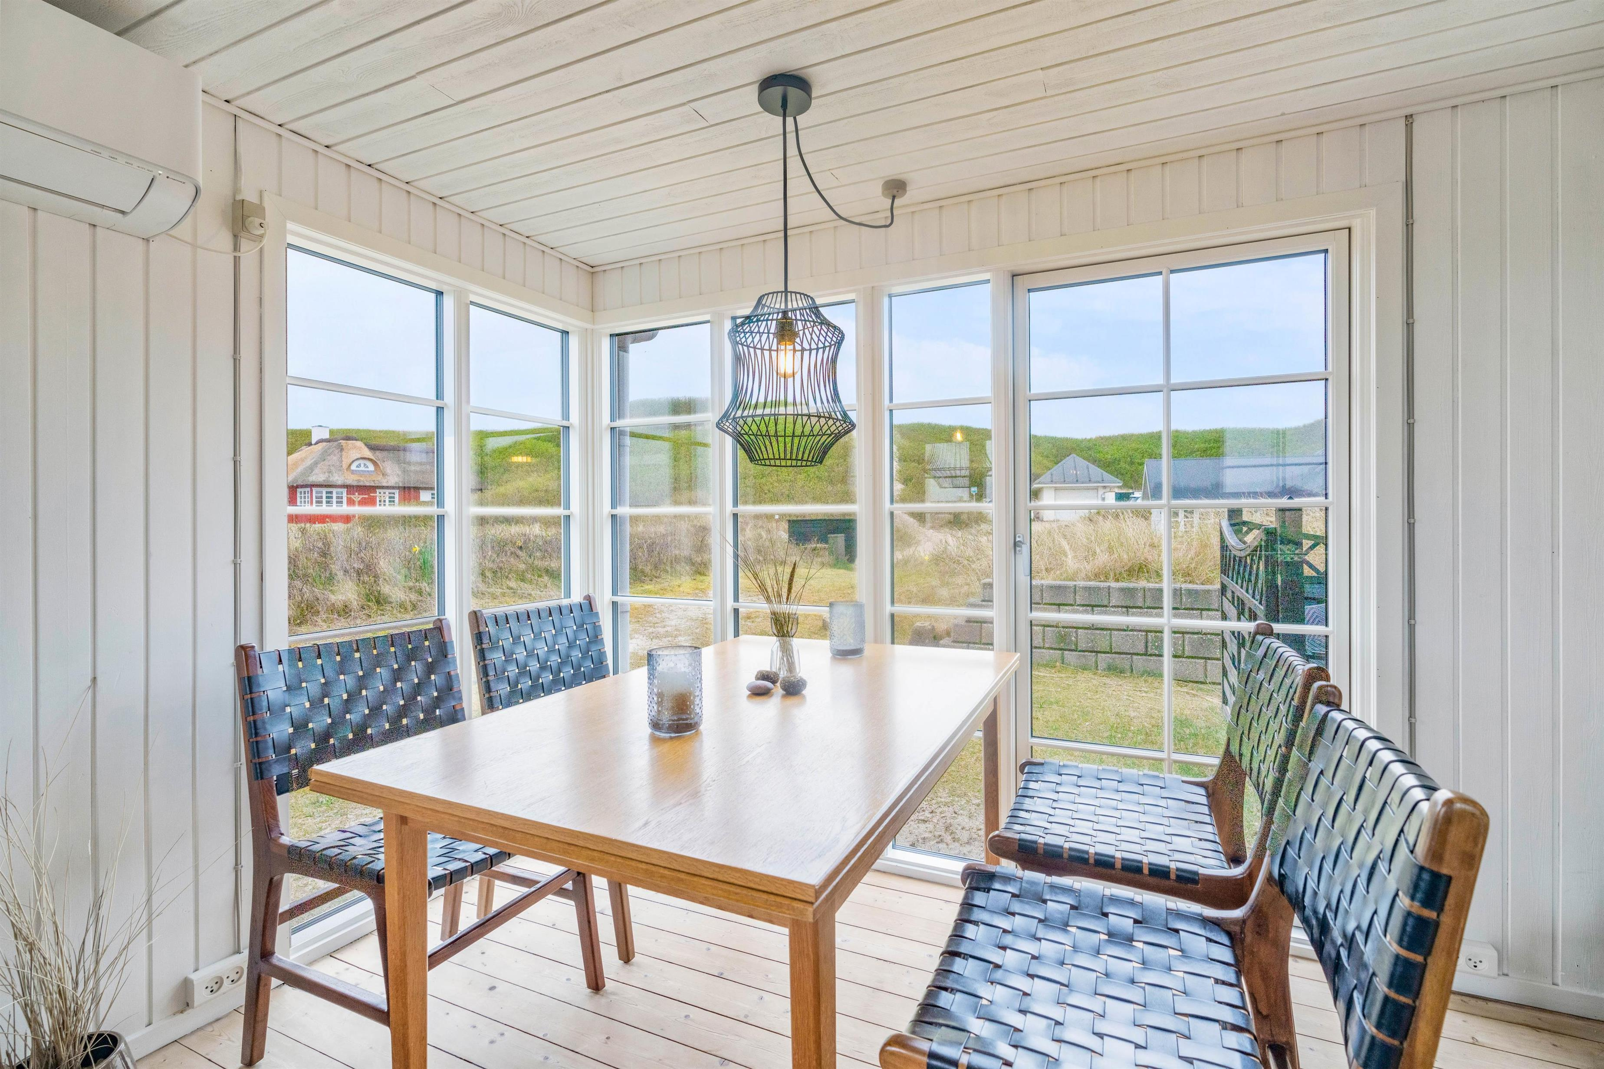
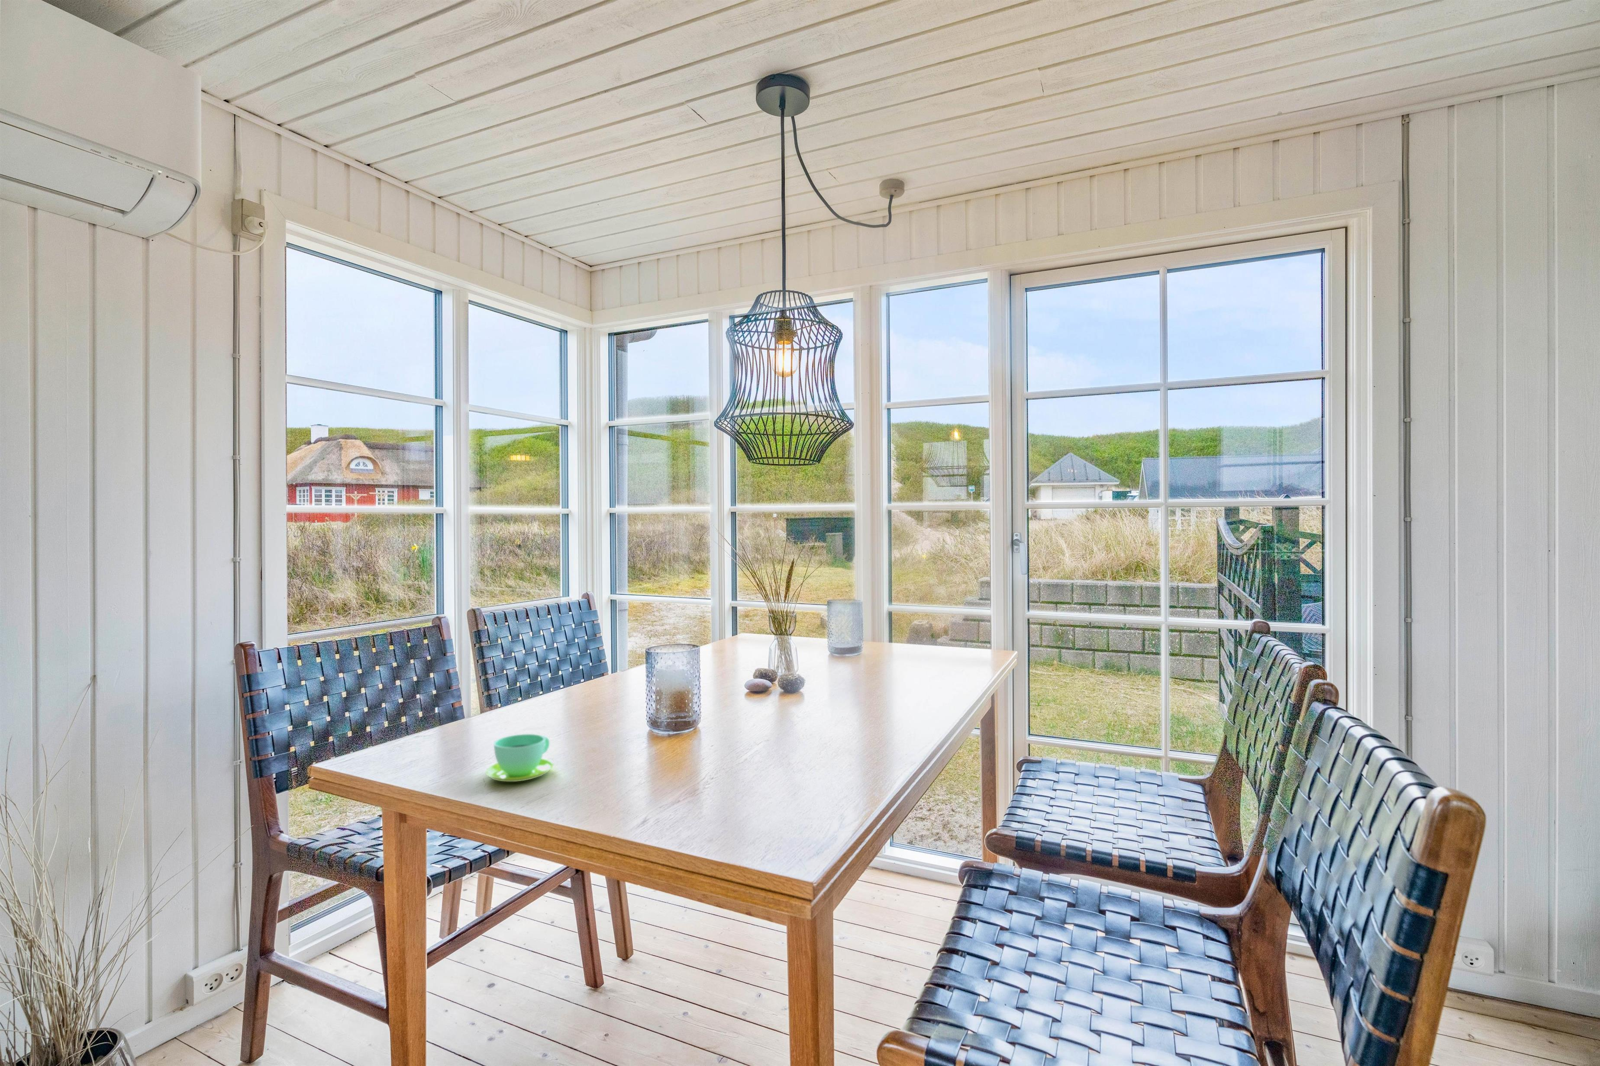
+ cup [485,734,554,782]
